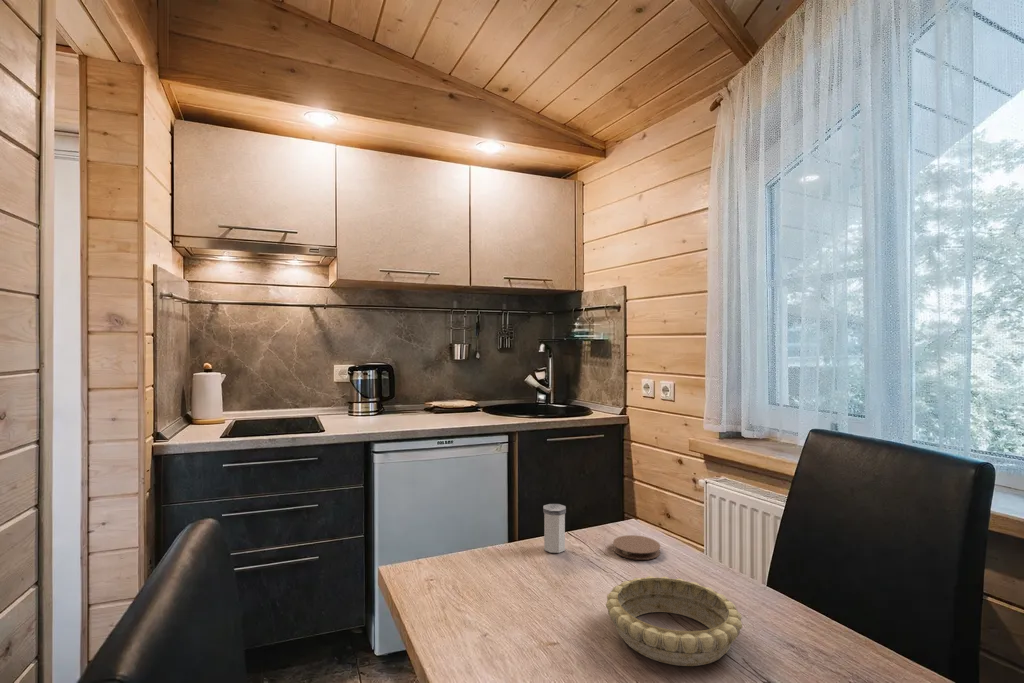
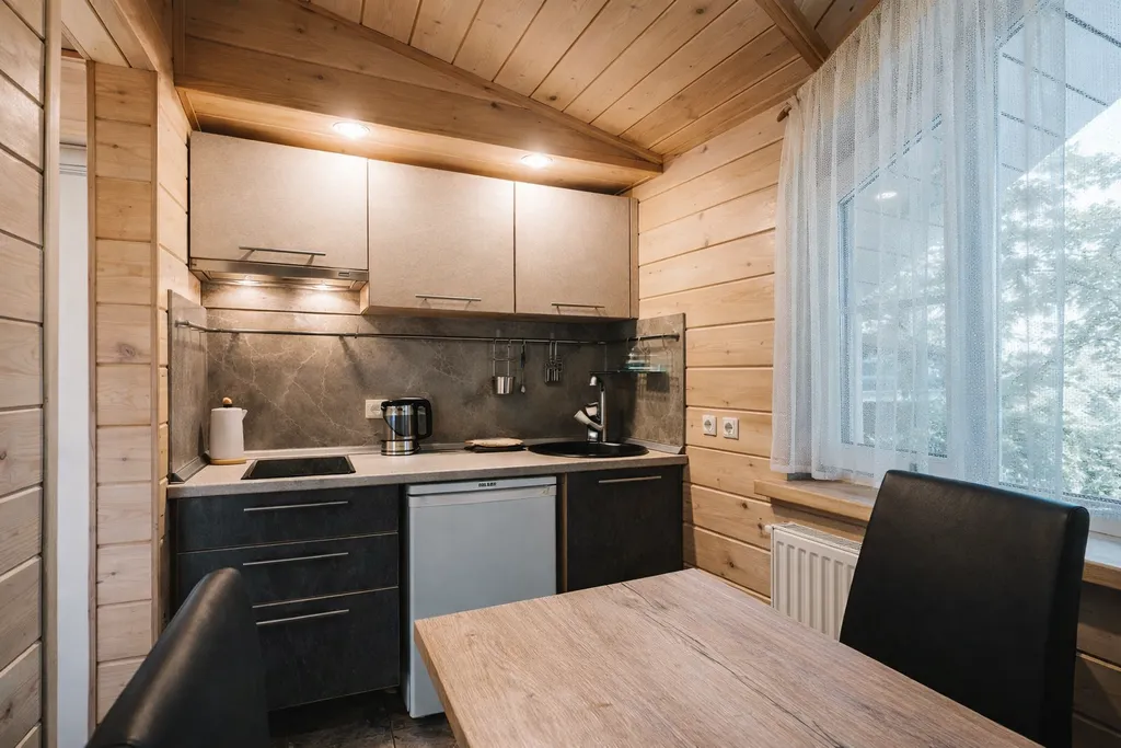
- coaster [612,534,661,561]
- salt shaker [542,503,567,554]
- decorative bowl [605,575,743,667]
